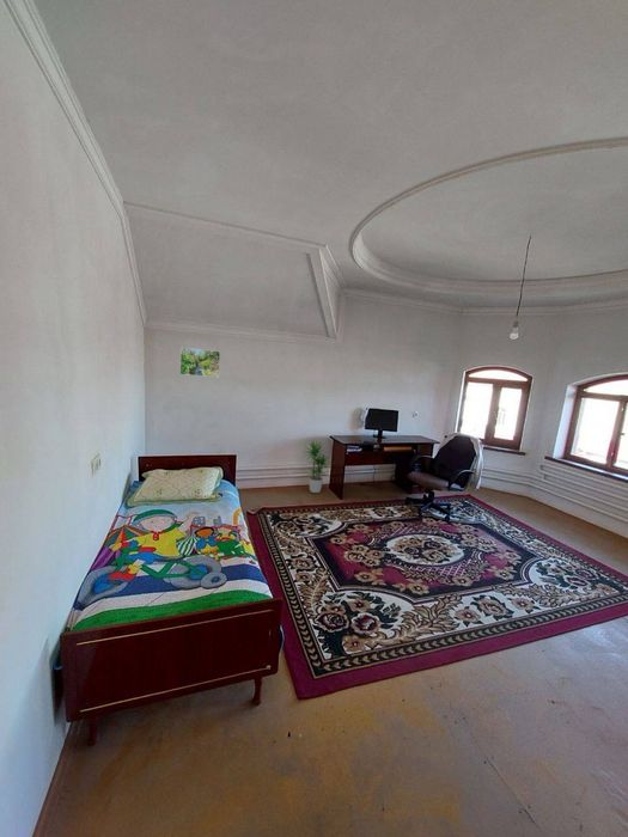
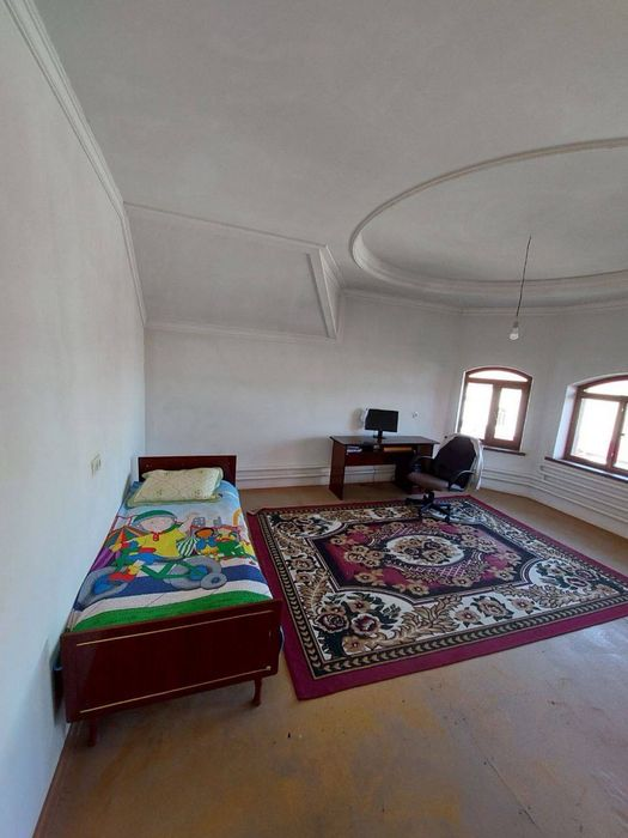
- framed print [178,347,221,379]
- potted plant [303,438,333,494]
